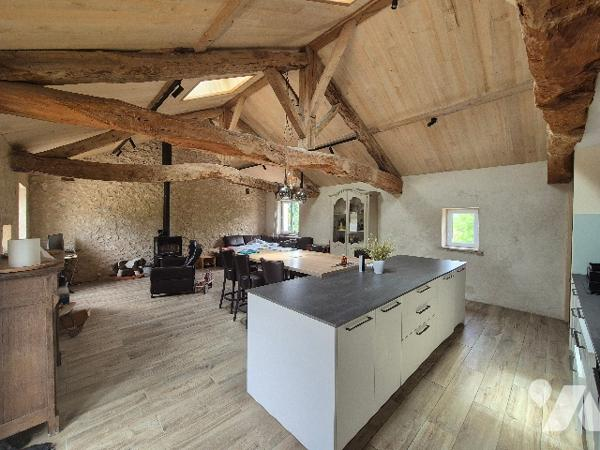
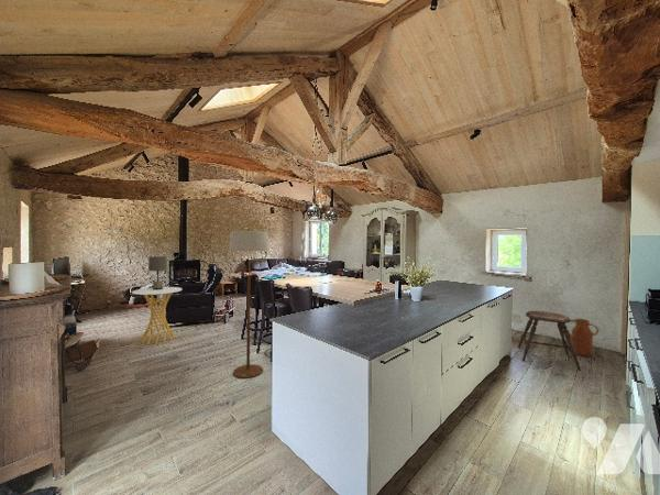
+ watering can [566,318,600,358]
+ stool [517,309,582,372]
+ side table [131,286,183,345]
+ lamp [147,255,168,290]
+ floor lamp [228,223,271,380]
